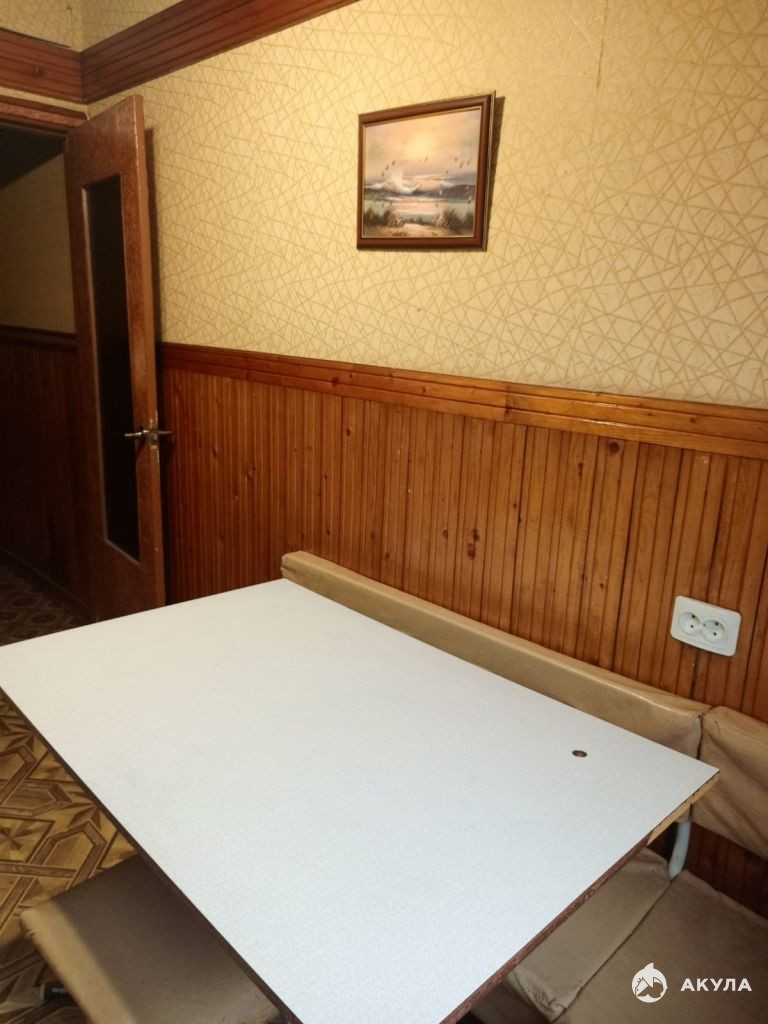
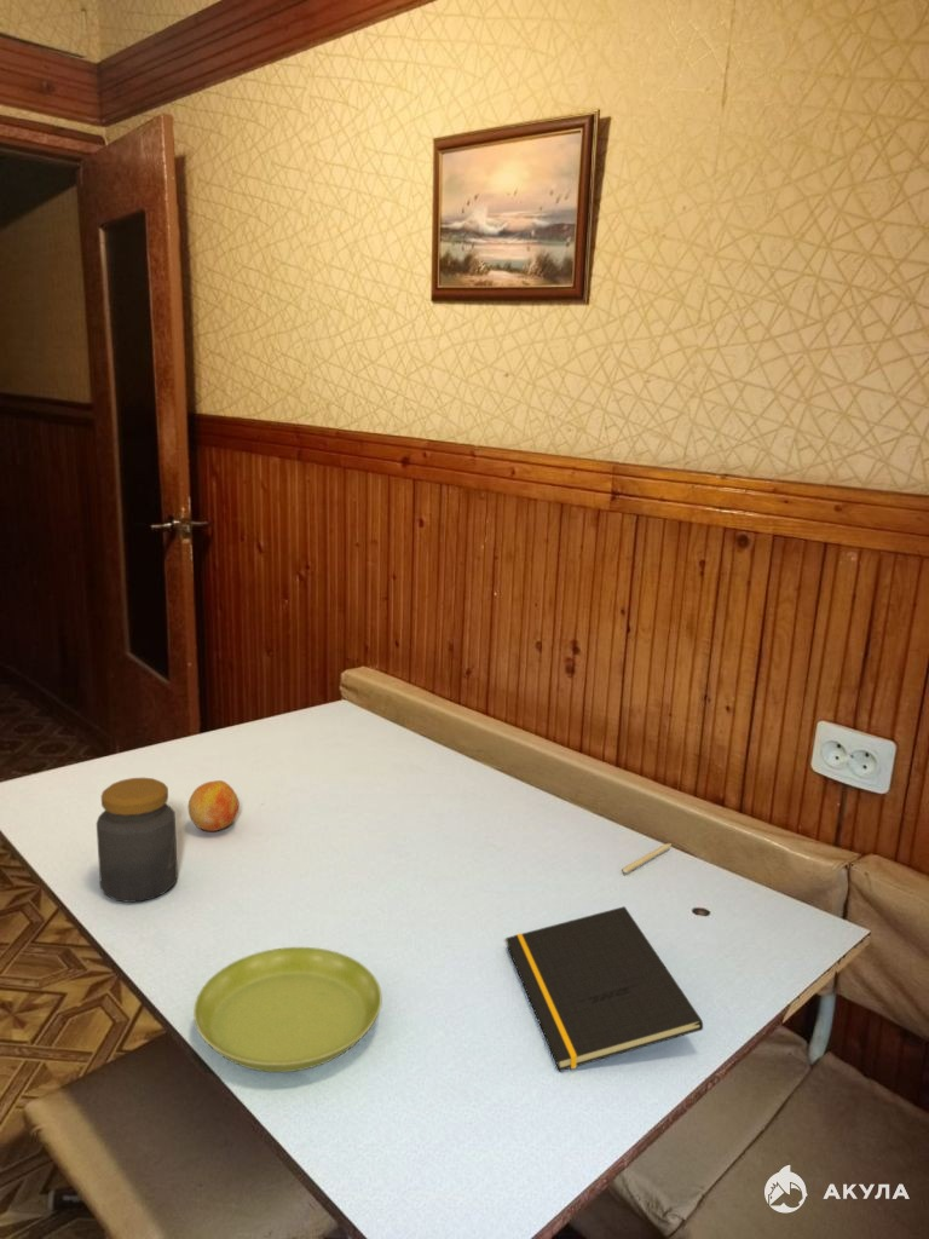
+ fruit [187,779,240,832]
+ jar [96,777,179,904]
+ saucer [192,946,382,1073]
+ notepad [504,905,704,1072]
+ pencil [622,842,673,875]
